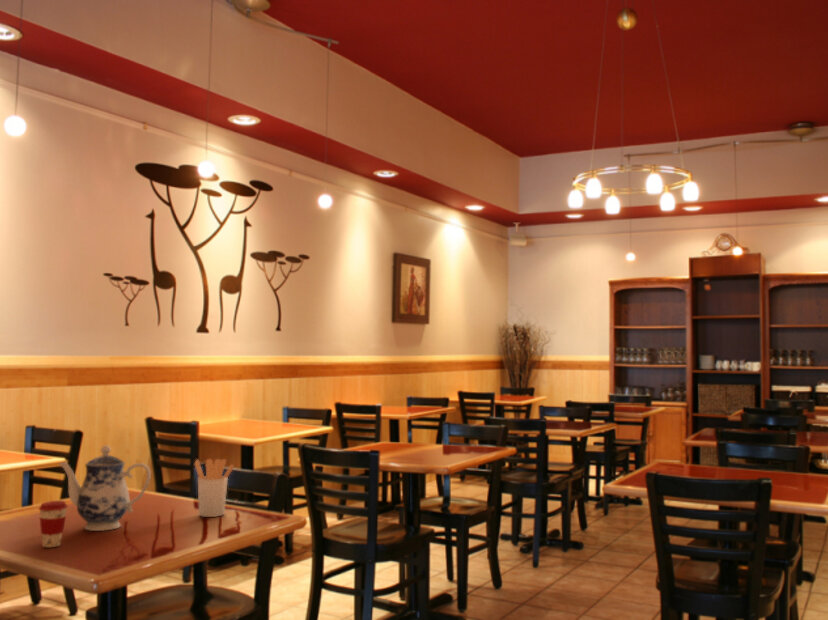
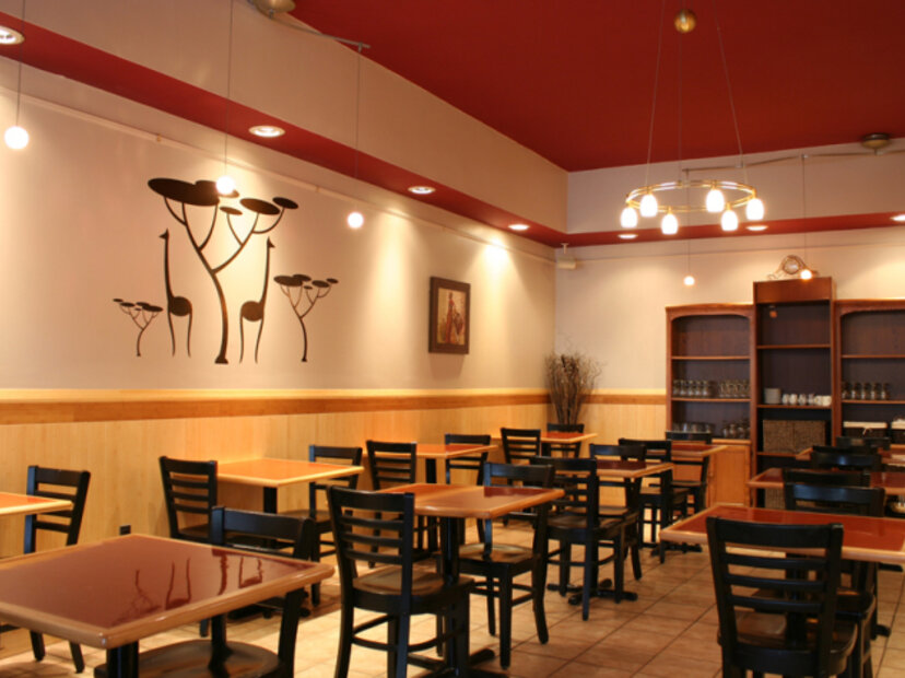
- teapot [58,444,152,532]
- coffee cup [38,500,69,548]
- utensil holder [194,458,235,518]
